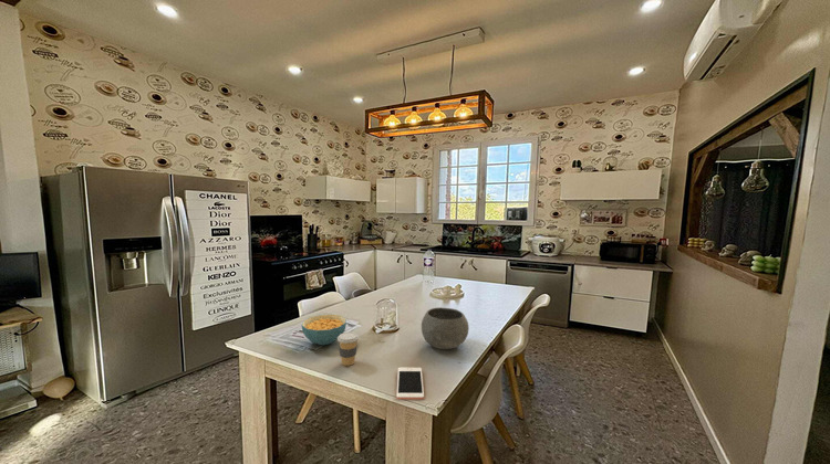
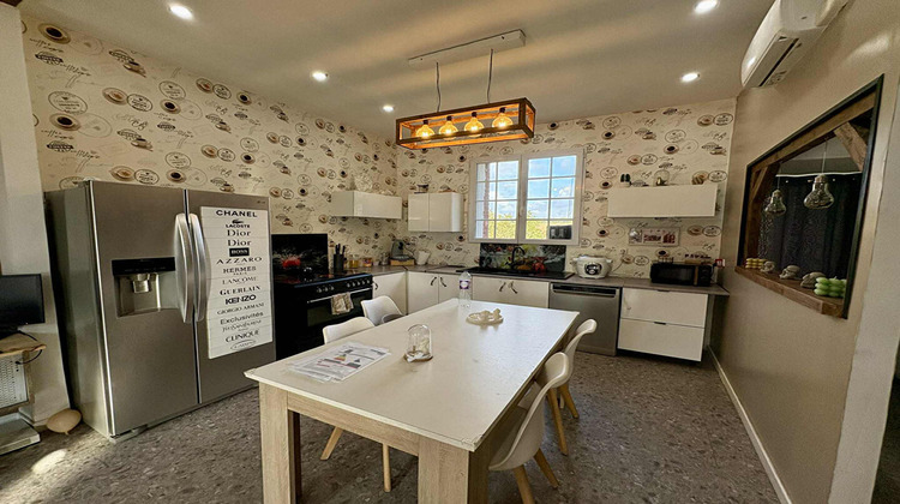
- cereal bowl [301,314,347,346]
- bowl [421,306,470,350]
- cell phone [395,367,425,401]
- coffee cup [336,331,360,367]
